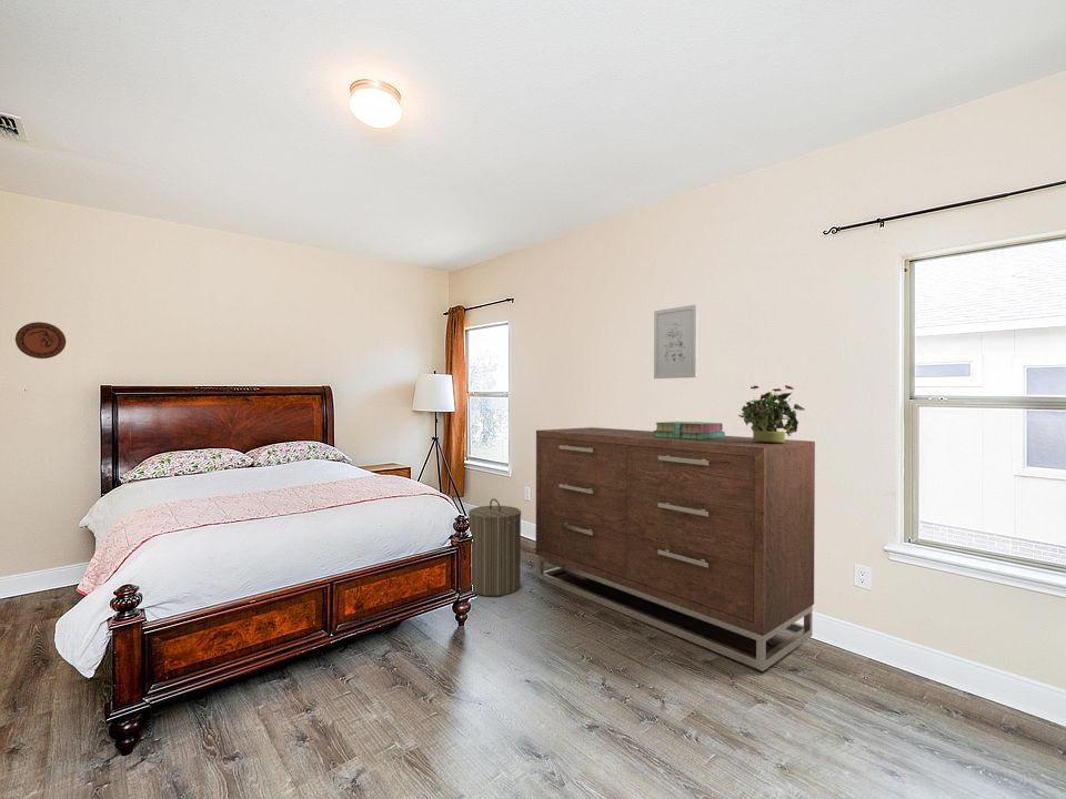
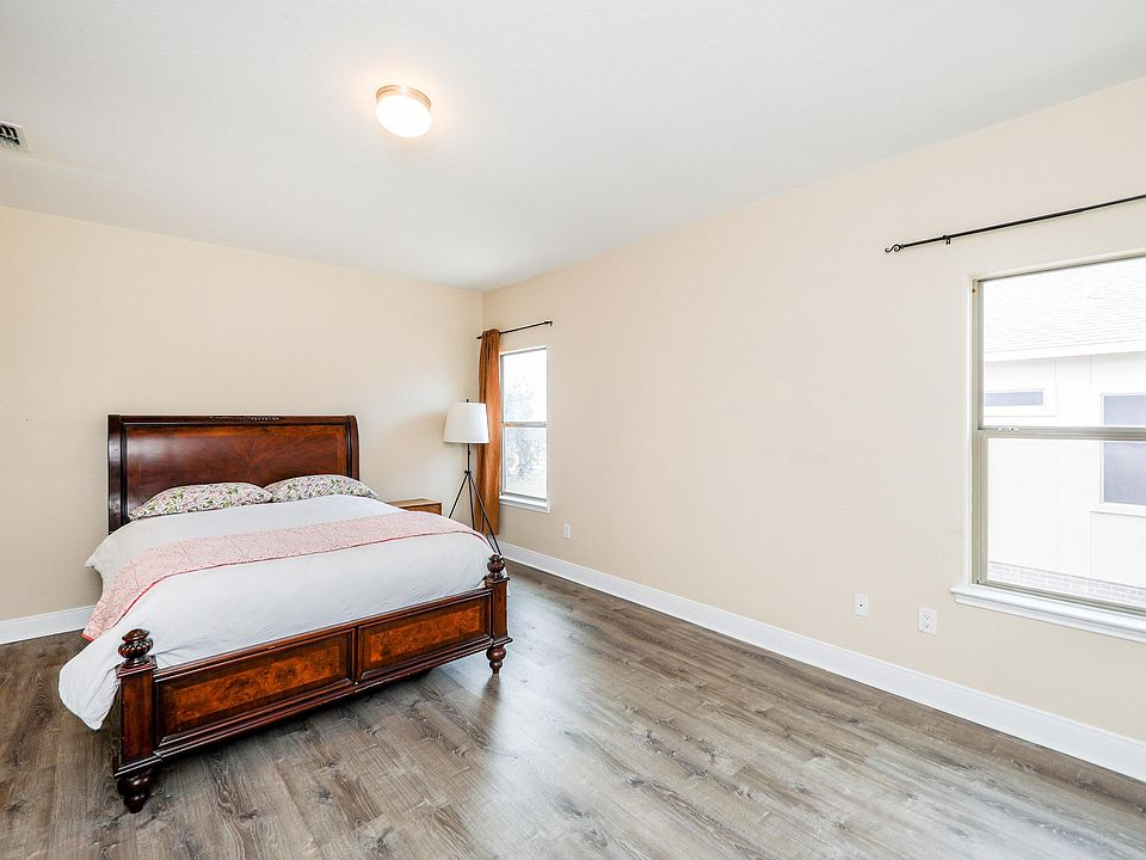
- stack of books [653,421,726,439]
- potted plant [737,384,806,443]
- dresser [534,426,816,672]
- wall art [653,304,698,380]
- laundry hamper [467,497,522,597]
- decorative plate [14,321,67,360]
